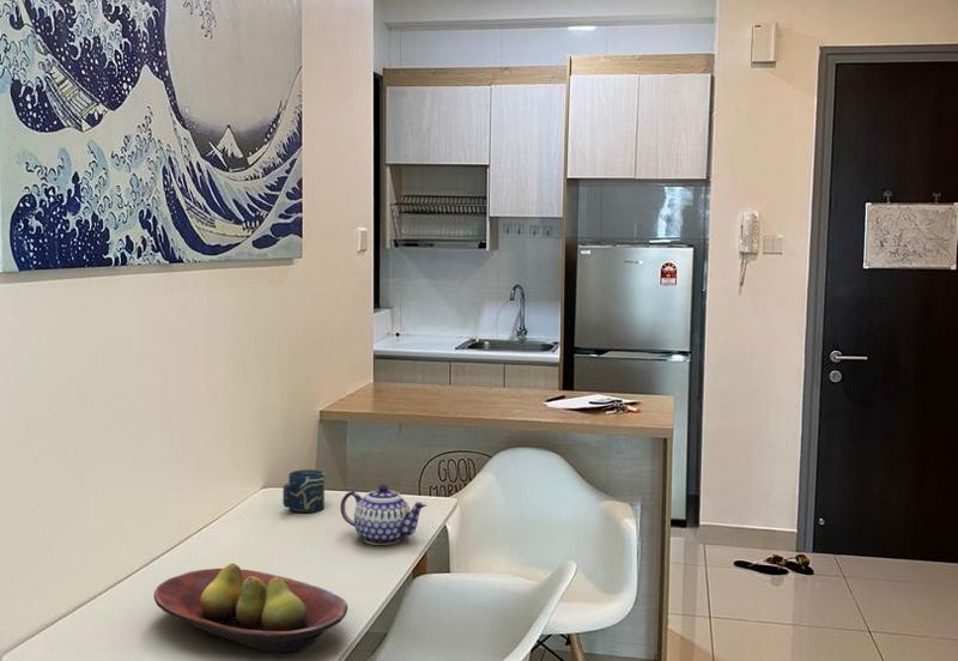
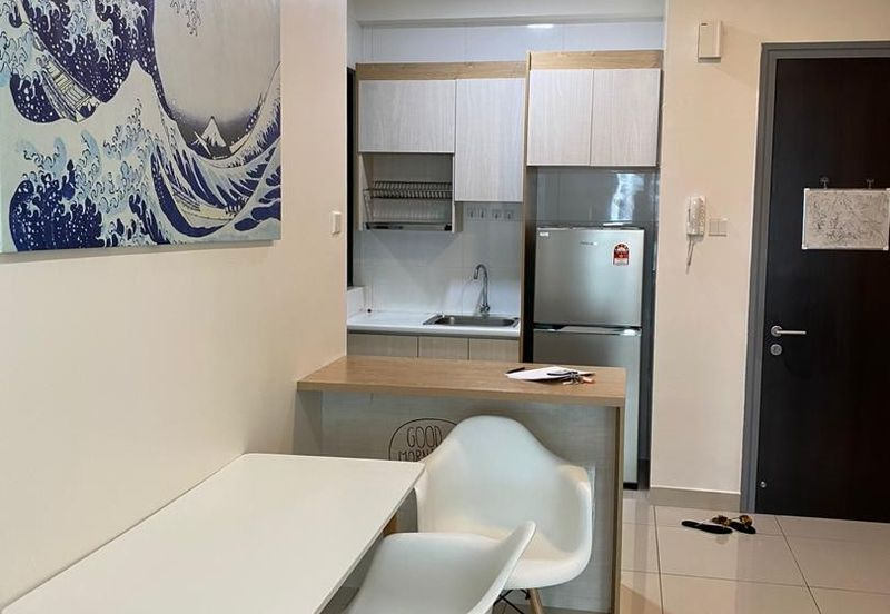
- cup [281,468,326,514]
- teapot [339,484,428,546]
- fruit bowl [153,563,348,654]
